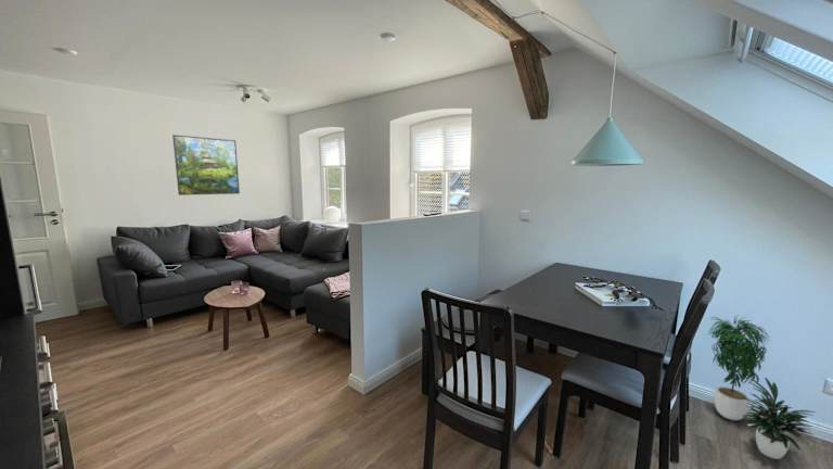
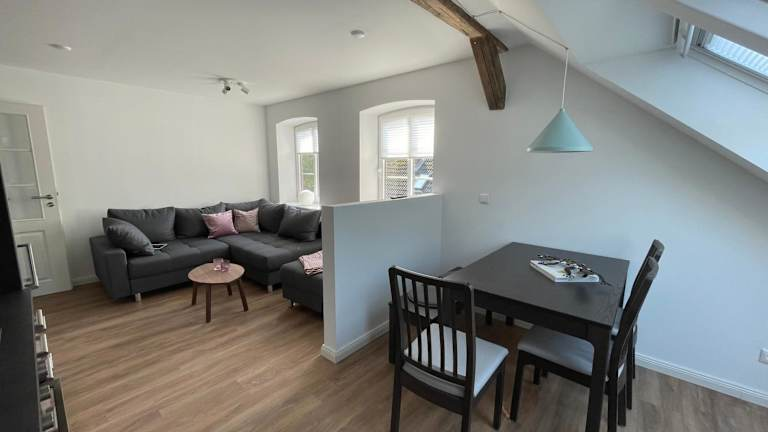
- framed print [172,134,241,197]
- potted plant [707,316,818,460]
